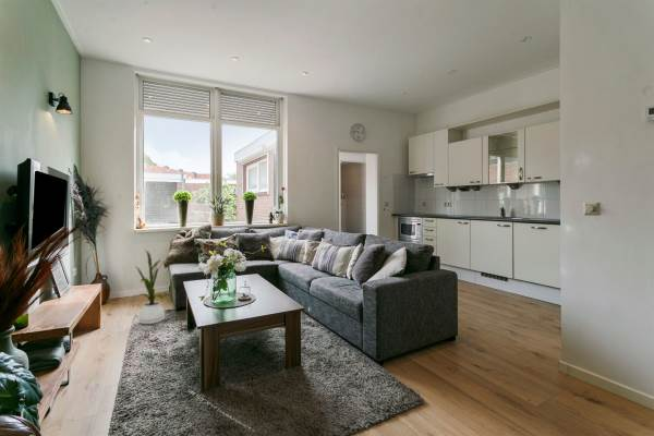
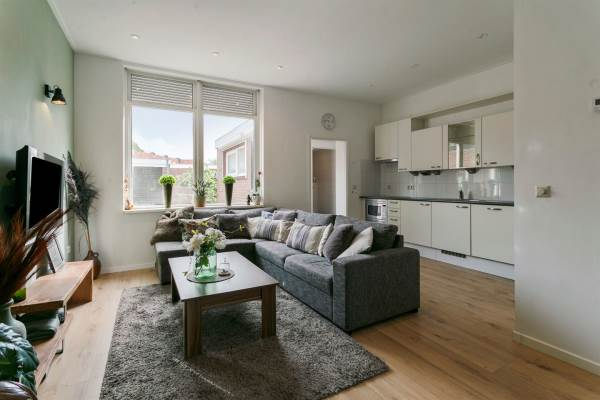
- house plant [134,249,170,325]
